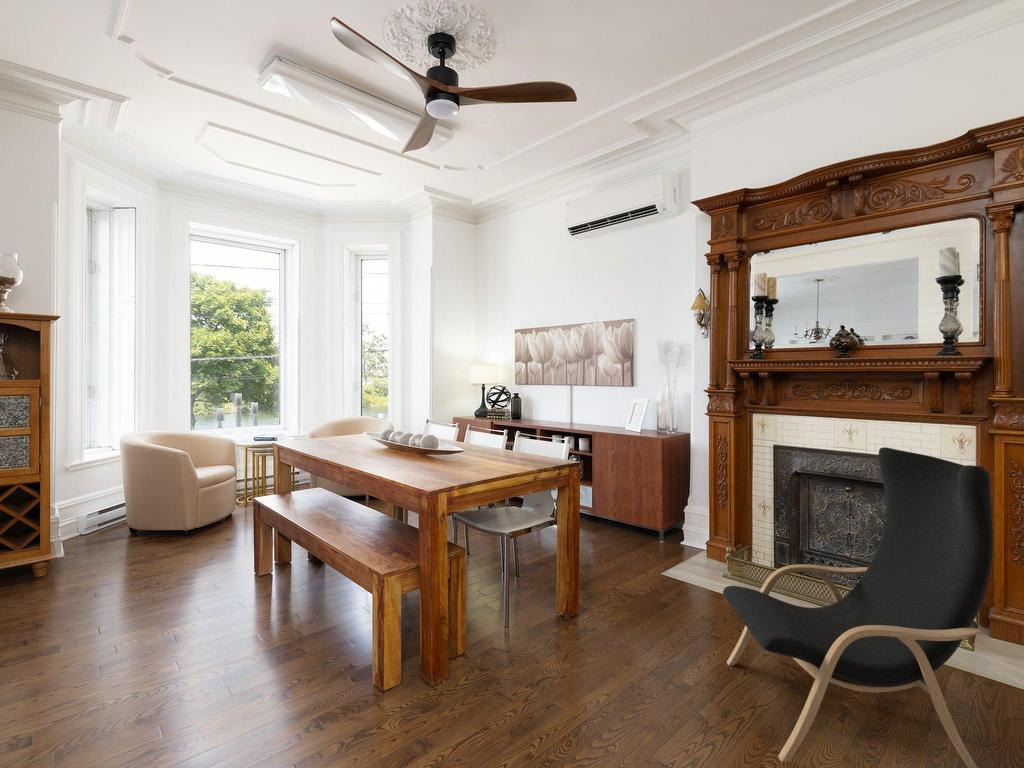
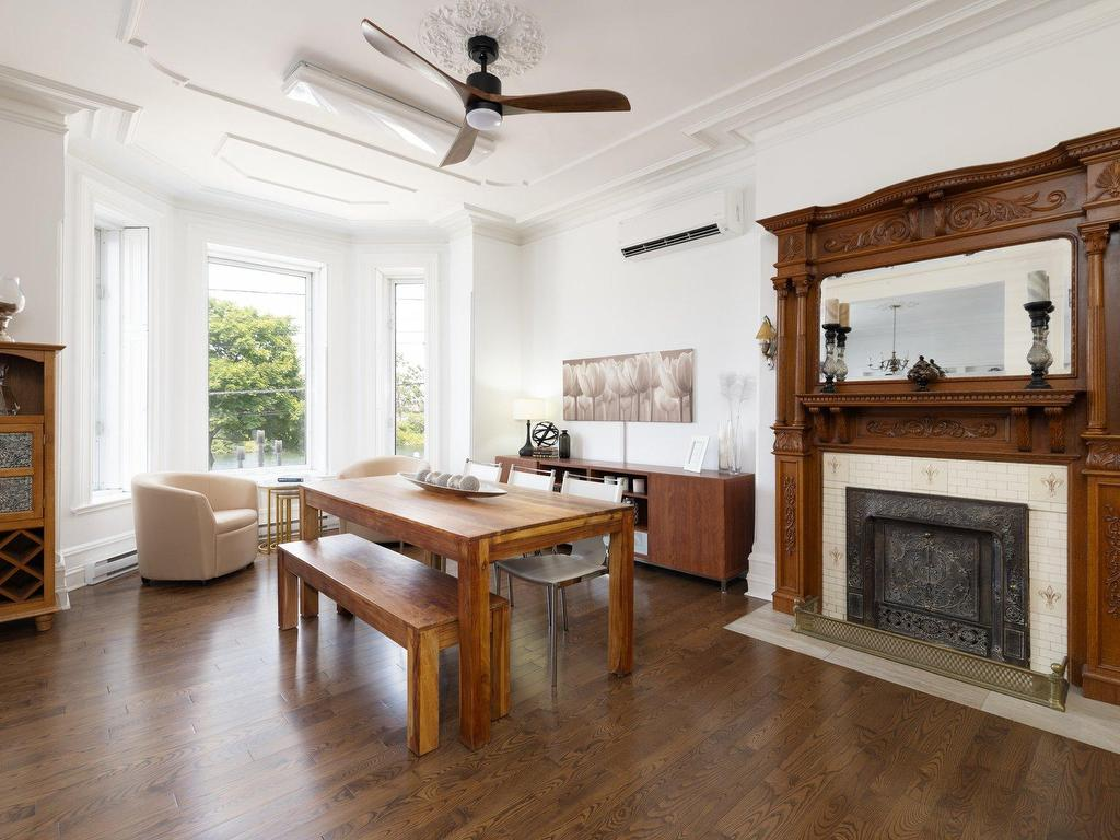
- lounge chair [722,446,994,768]
